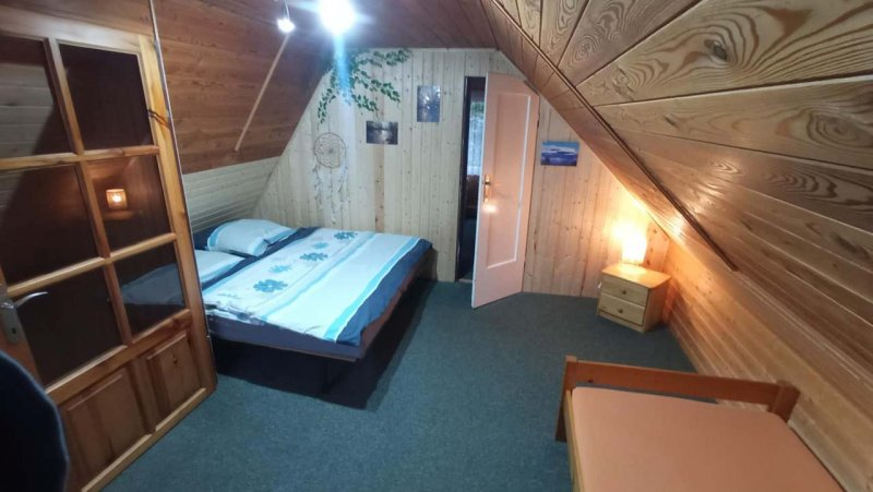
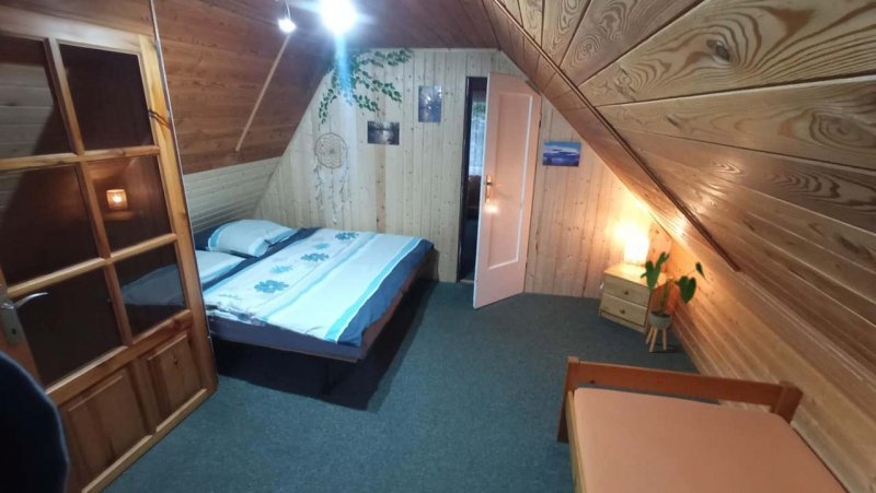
+ house plant [638,250,708,353]
